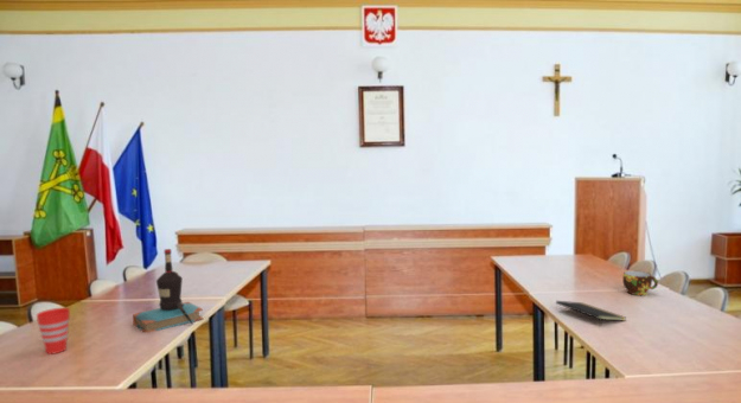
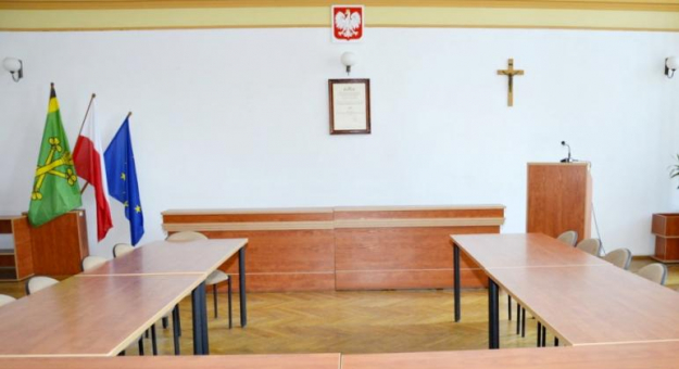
- cup [621,270,659,296]
- cup [36,307,71,356]
- bottle [132,248,204,334]
- notepad [555,300,627,328]
